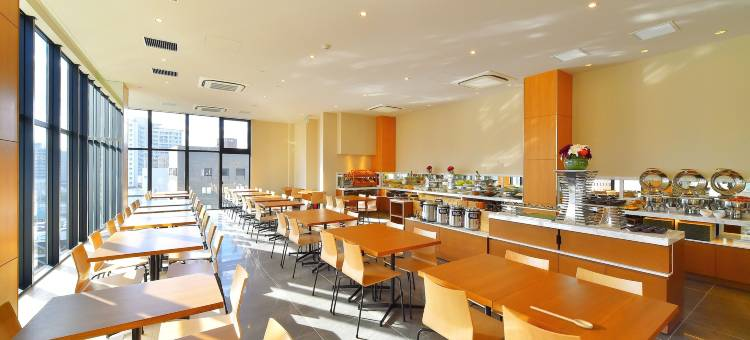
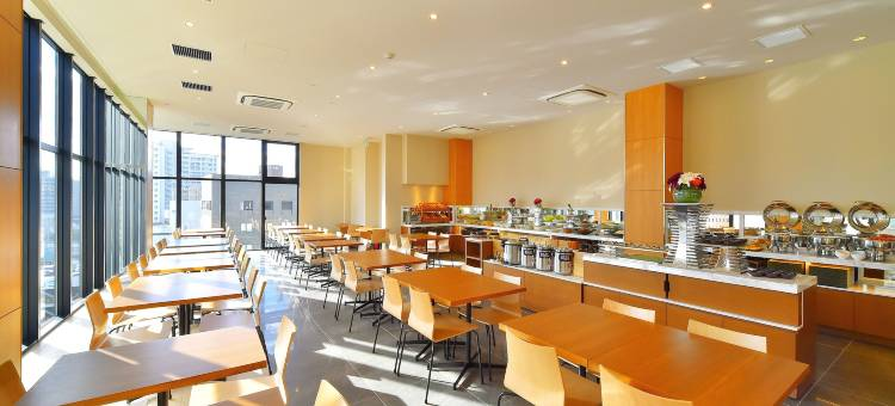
- spoon [530,305,594,330]
